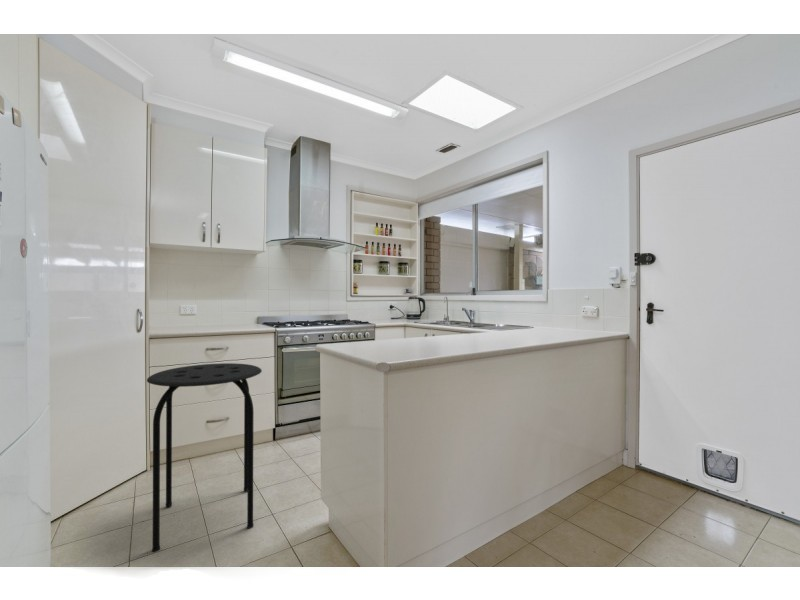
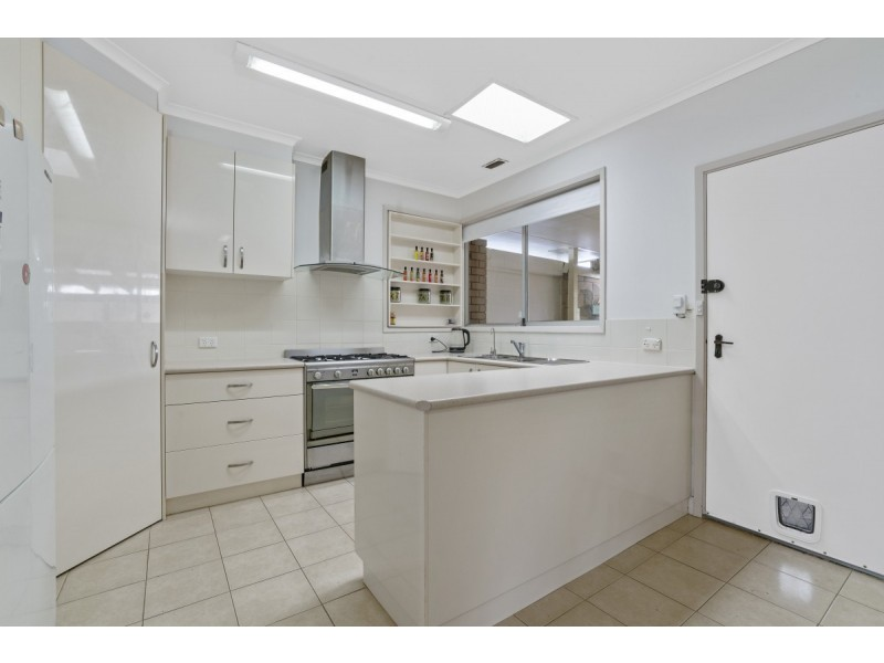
- stool [146,362,263,553]
